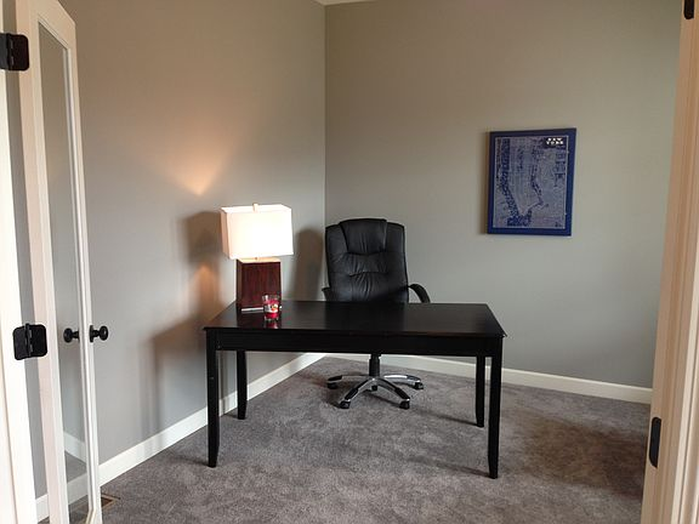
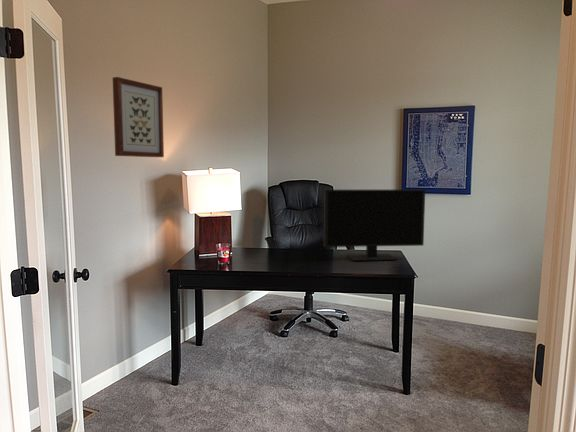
+ monitor [323,188,426,262]
+ wall art [112,76,165,158]
